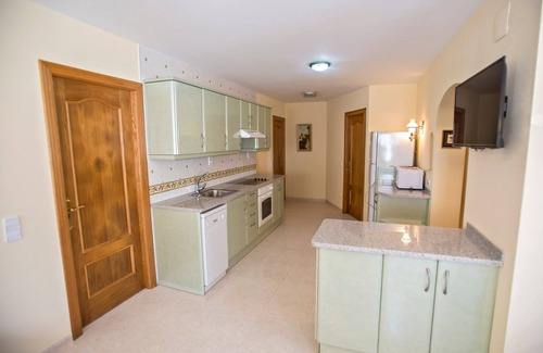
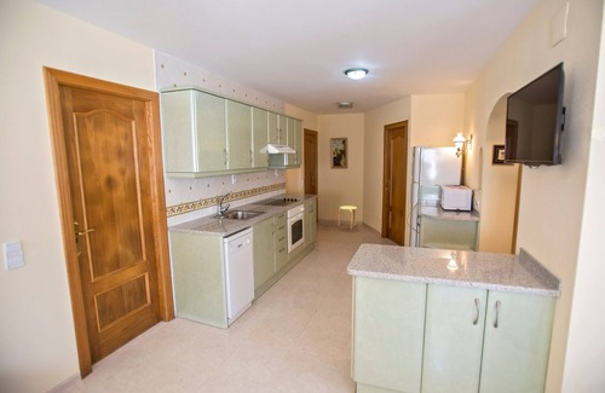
+ stool [336,204,358,231]
